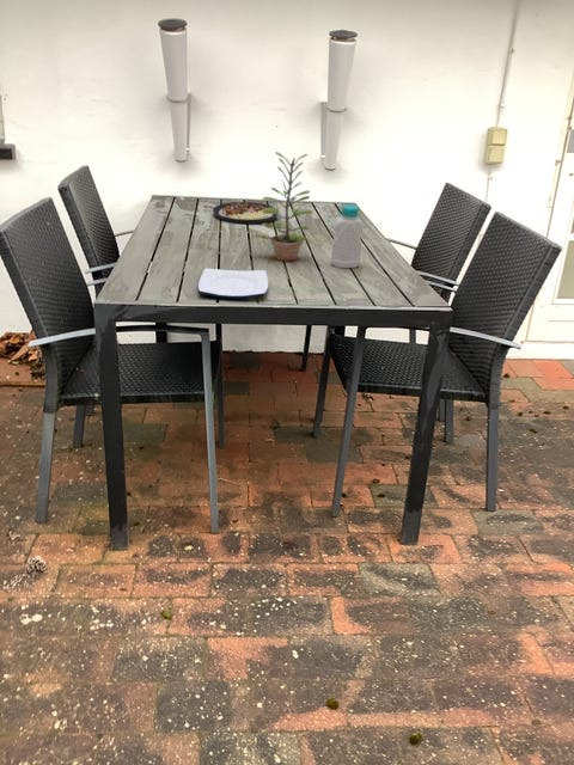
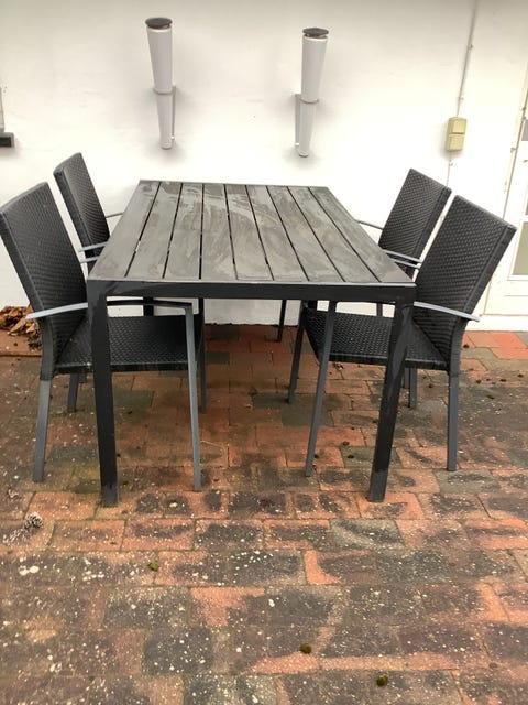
- plant [252,151,315,262]
- plate [212,201,280,226]
- bottle [330,203,364,269]
- plate [197,267,269,300]
